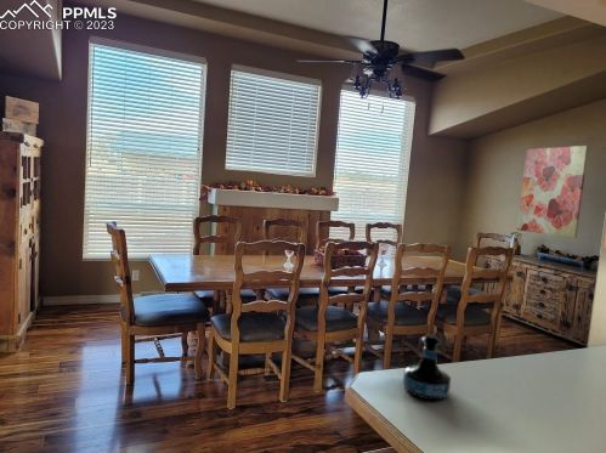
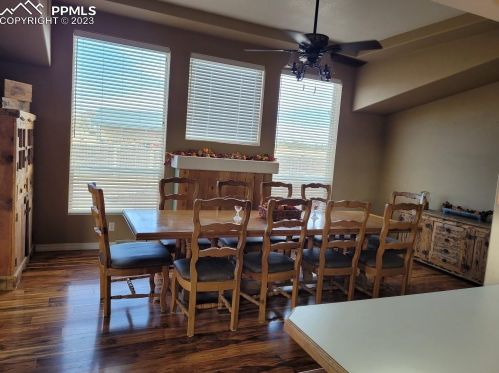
- wall art [516,145,590,239]
- tequila bottle [402,333,452,401]
